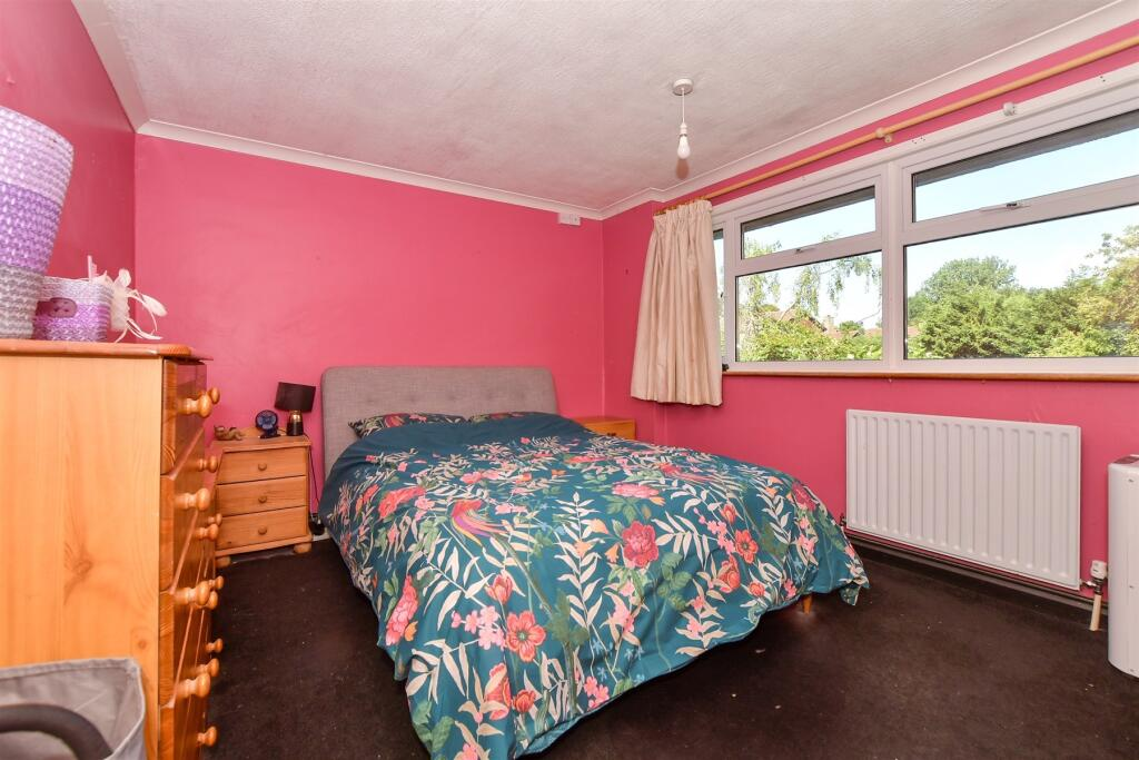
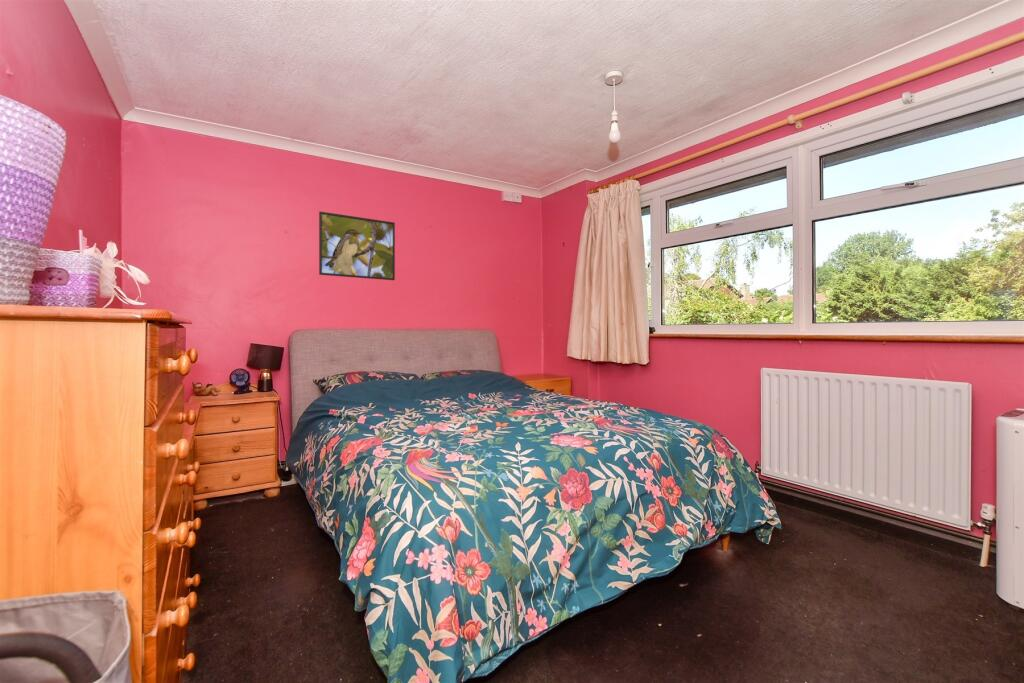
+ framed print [318,210,396,281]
